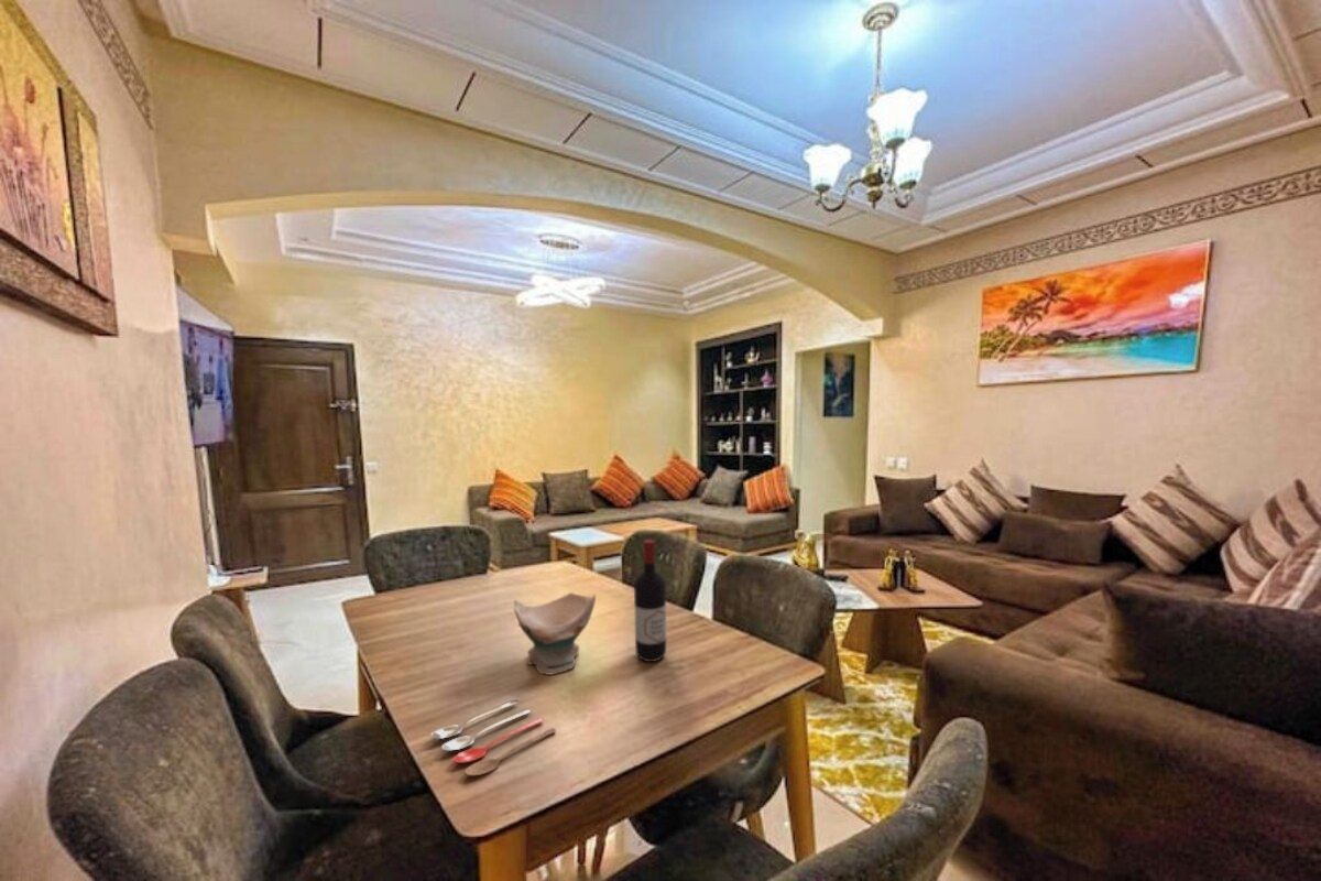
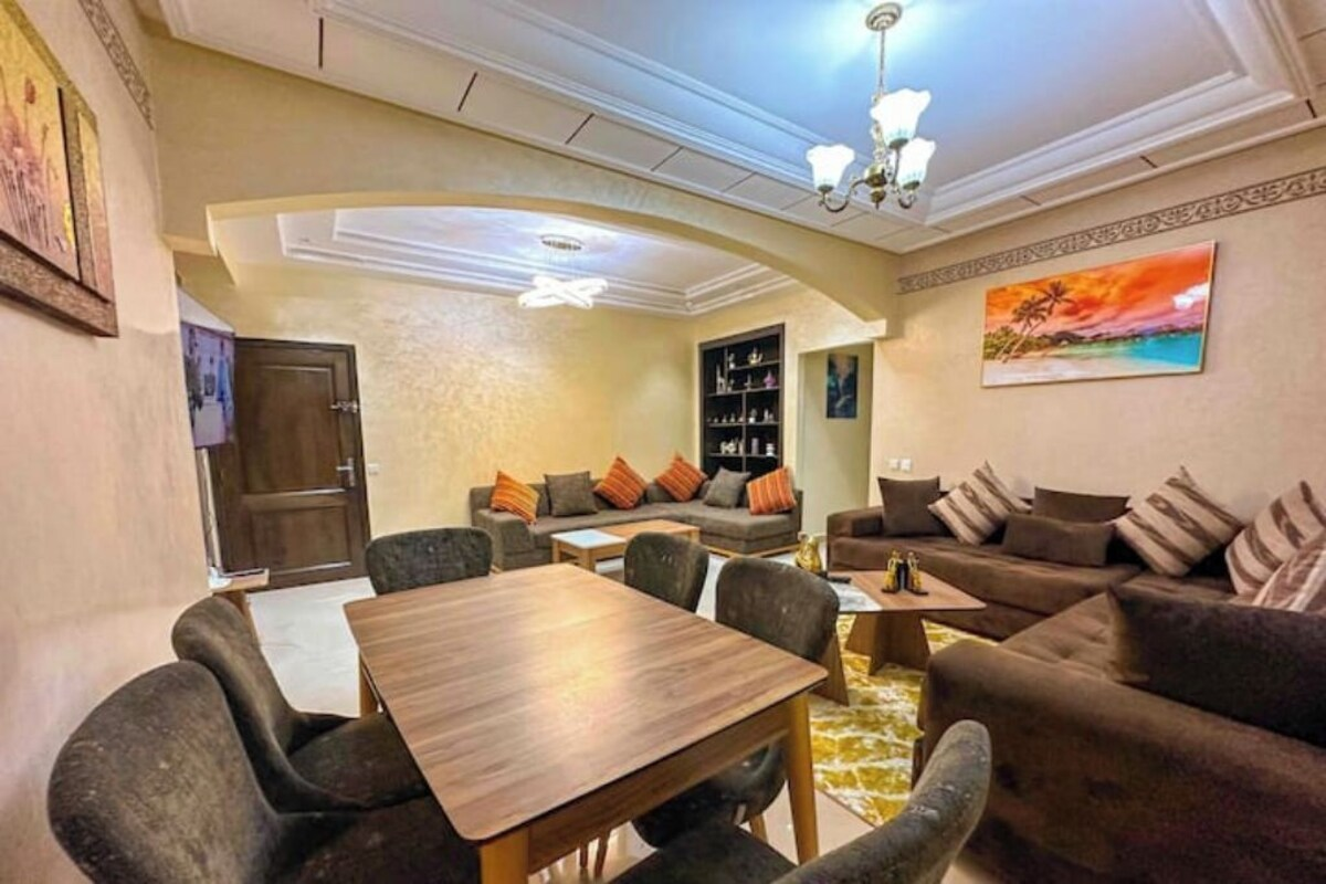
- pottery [513,591,597,676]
- cooking utensil [429,698,557,776]
- wine bottle [633,539,667,663]
